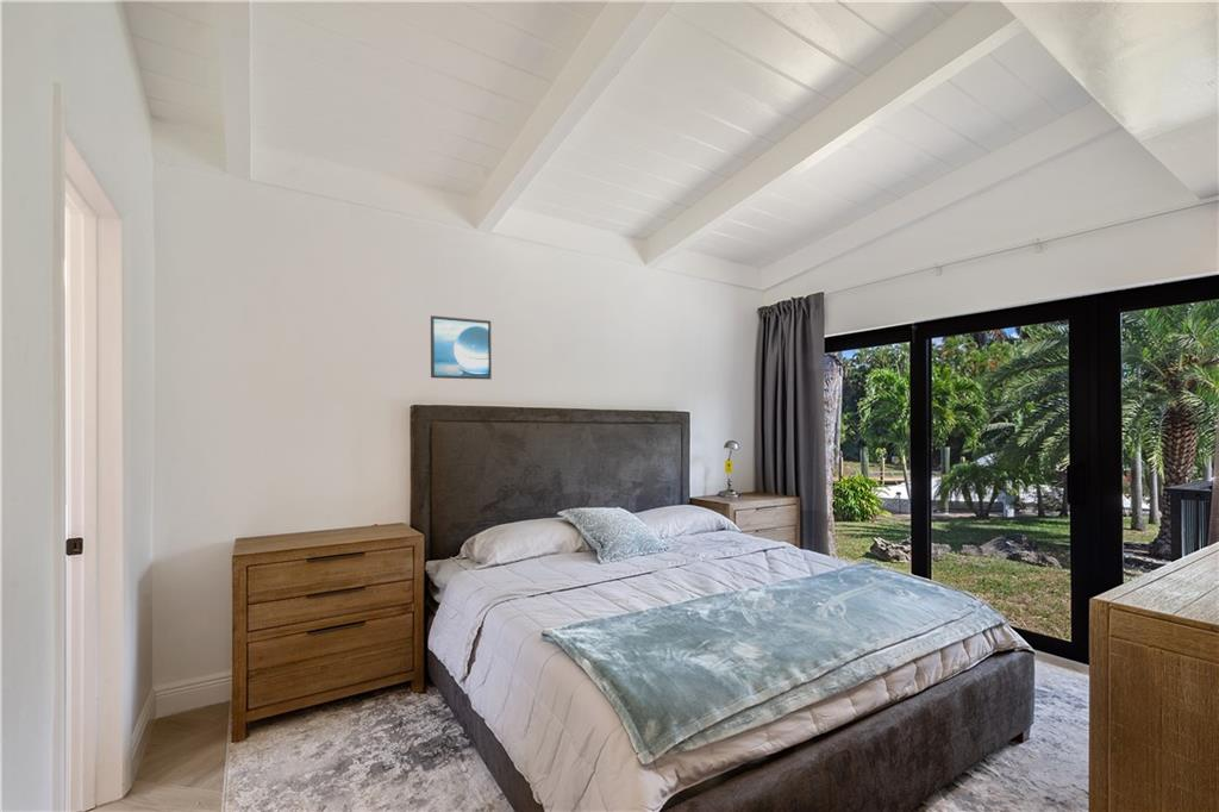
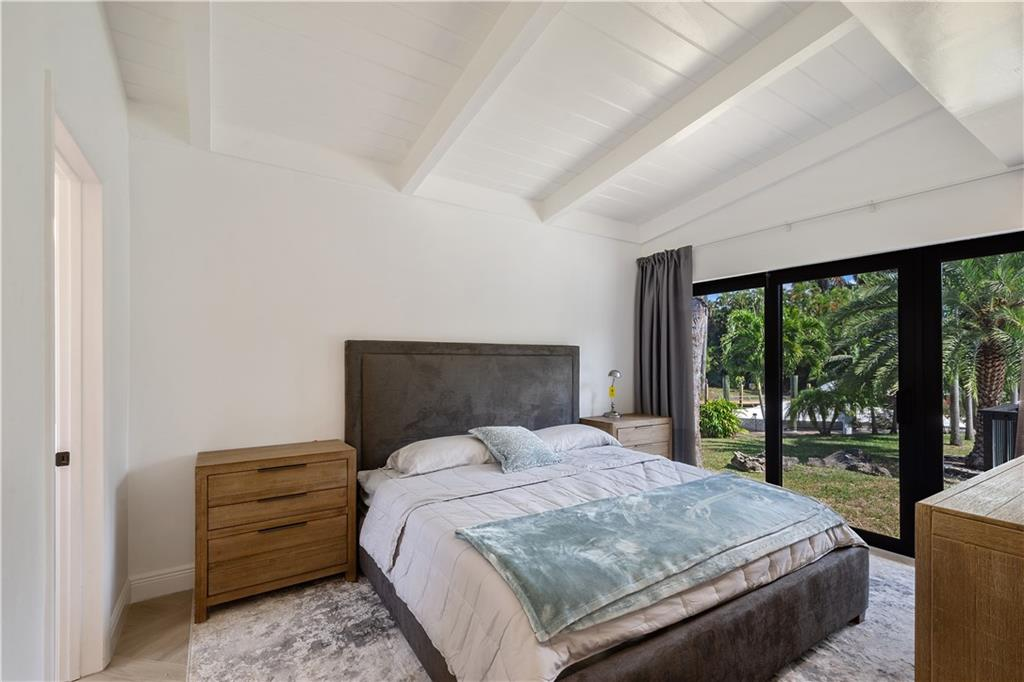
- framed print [430,314,493,381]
